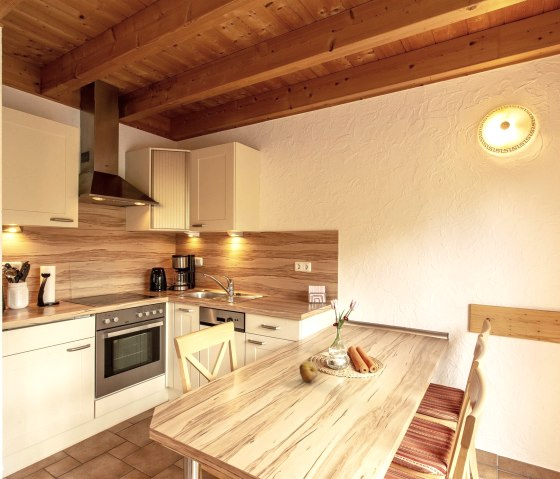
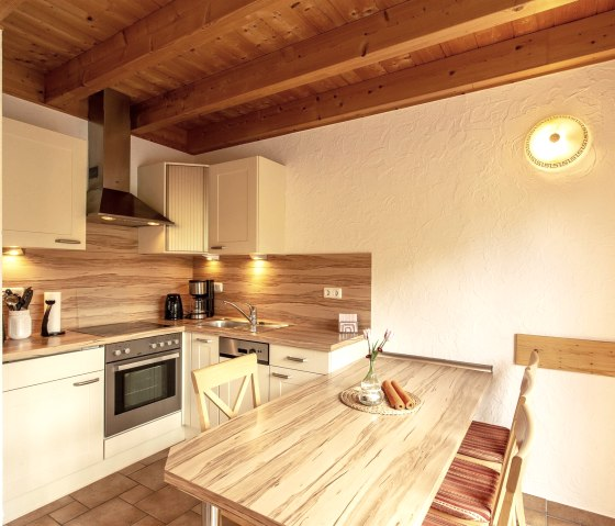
- fruit [298,360,319,383]
